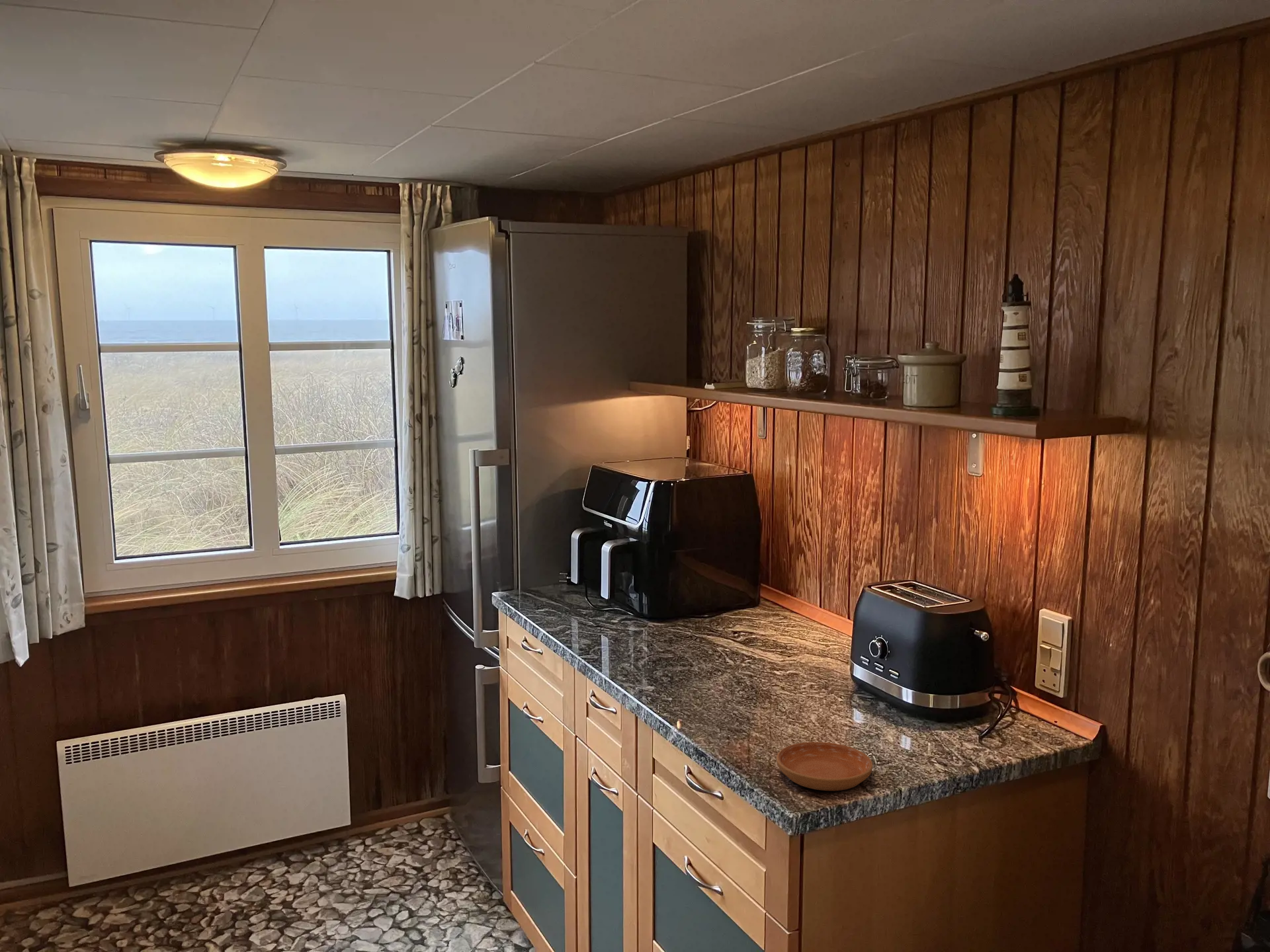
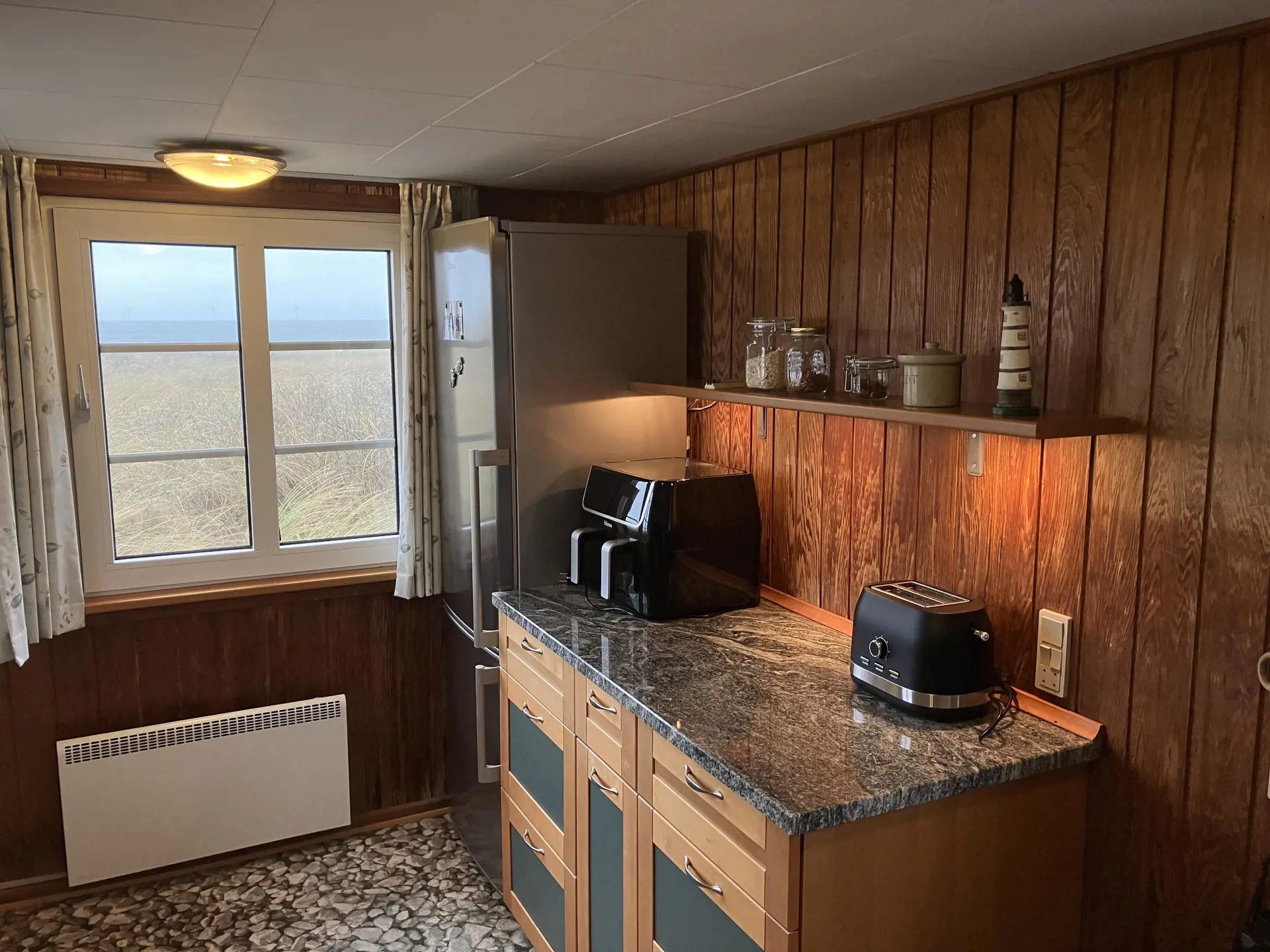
- saucer [776,741,873,791]
